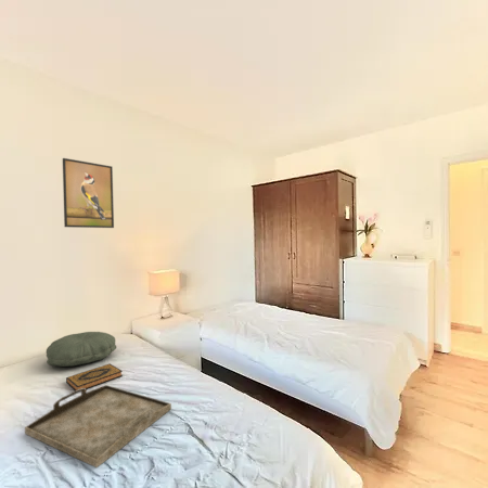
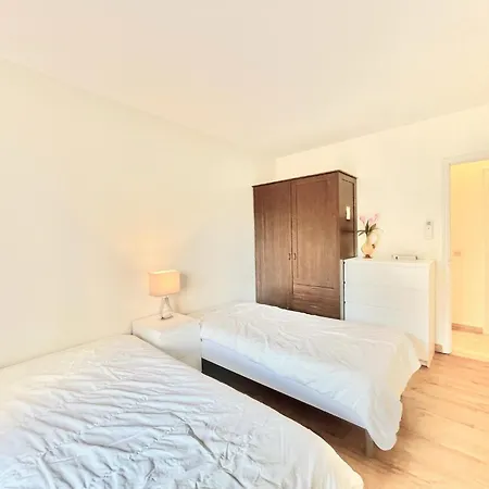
- serving tray [24,384,172,468]
- pillow [46,331,117,368]
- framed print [62,157,115,229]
- hardback book [65,363,124,391]
